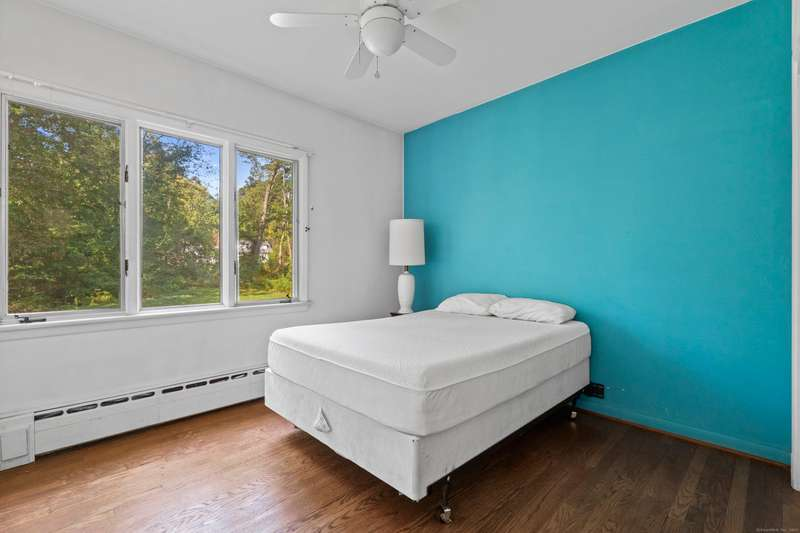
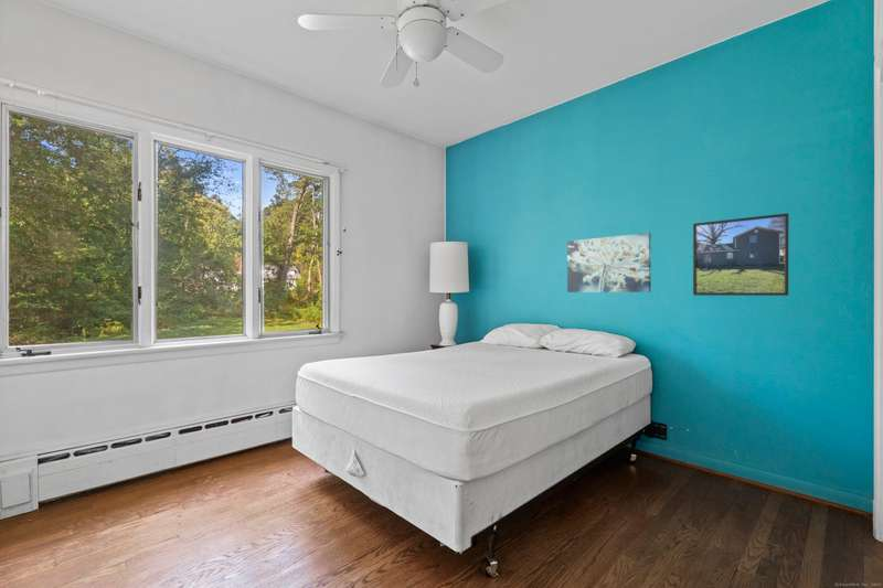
+ wall art [566,232,652,293]
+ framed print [692,212,790,297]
